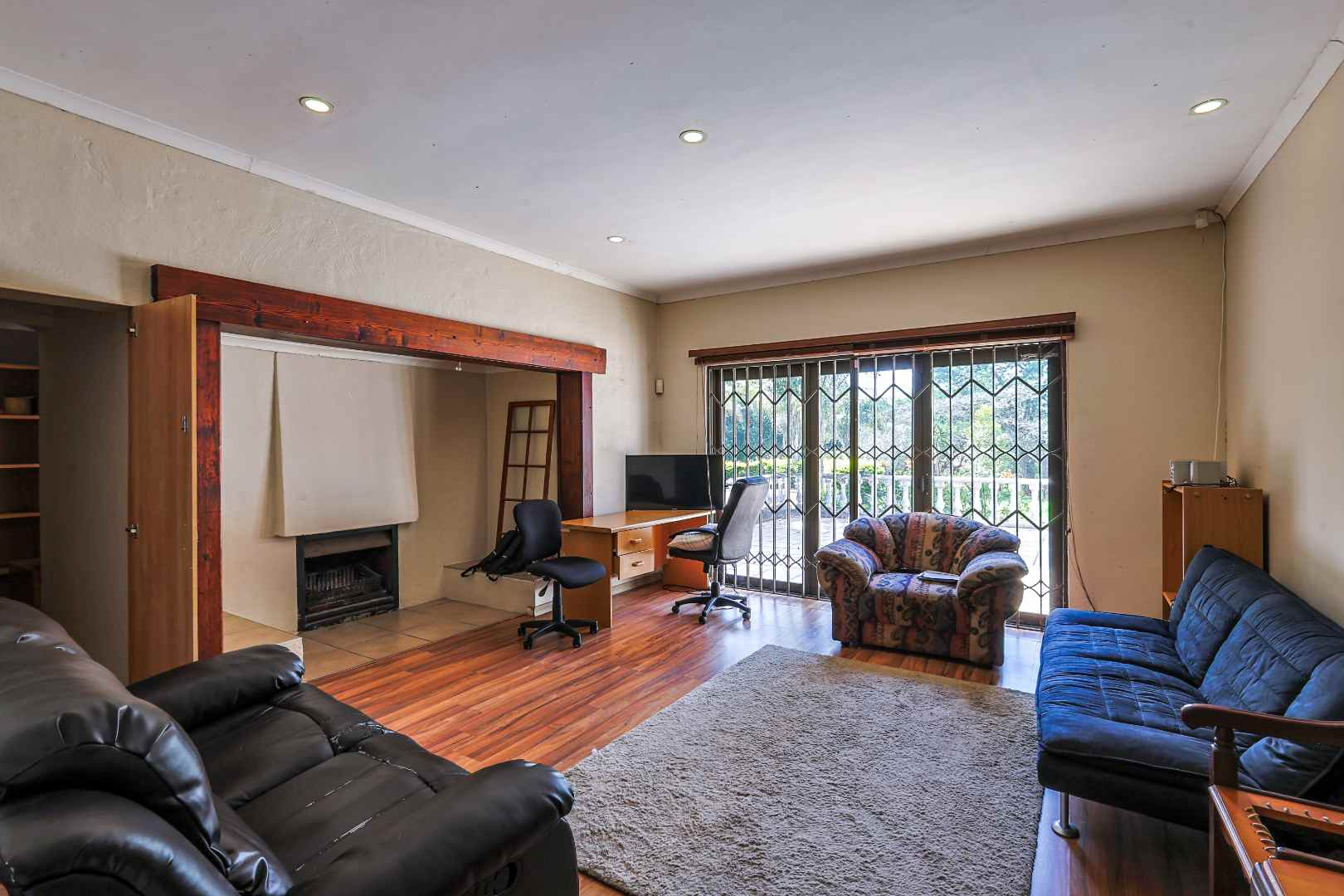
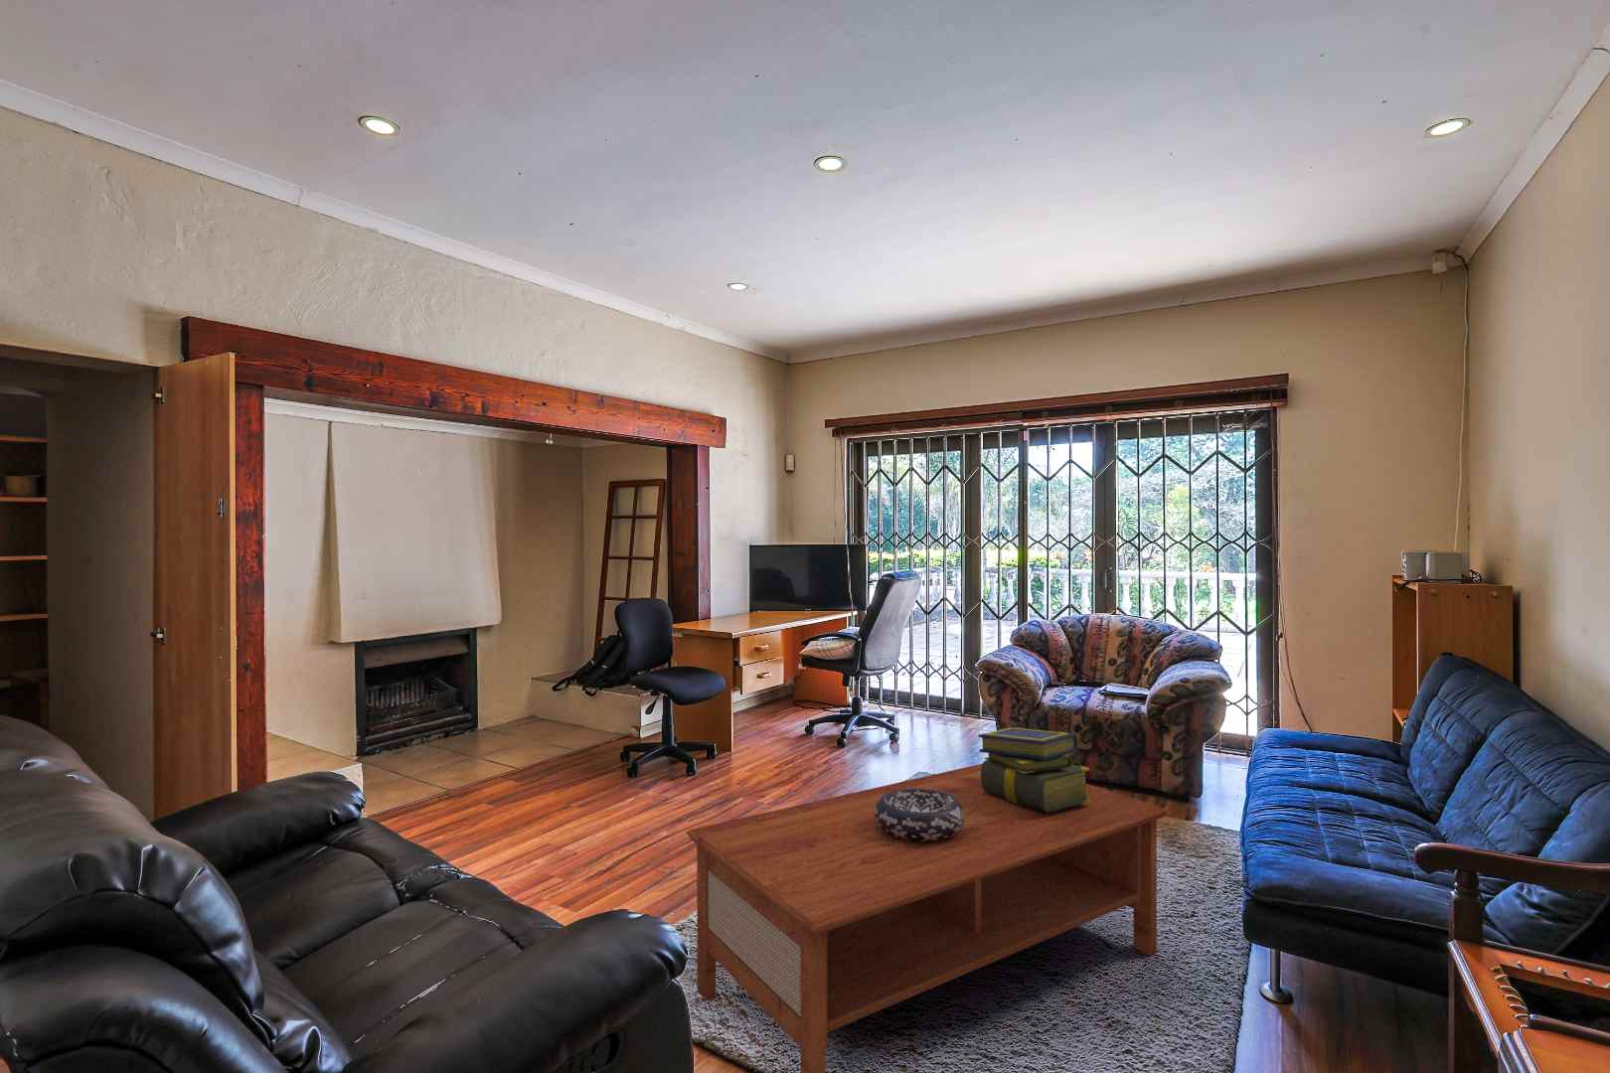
+ stack of books [978,726,1091,813]
+ decorative bowl [874,789,966,842]
+ coffee table [685,763,1169,1073]
